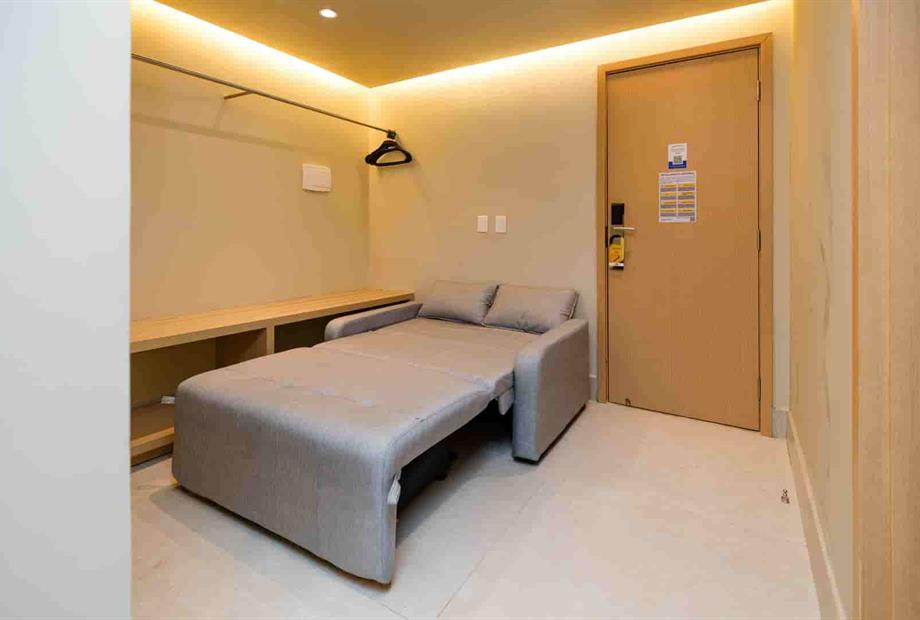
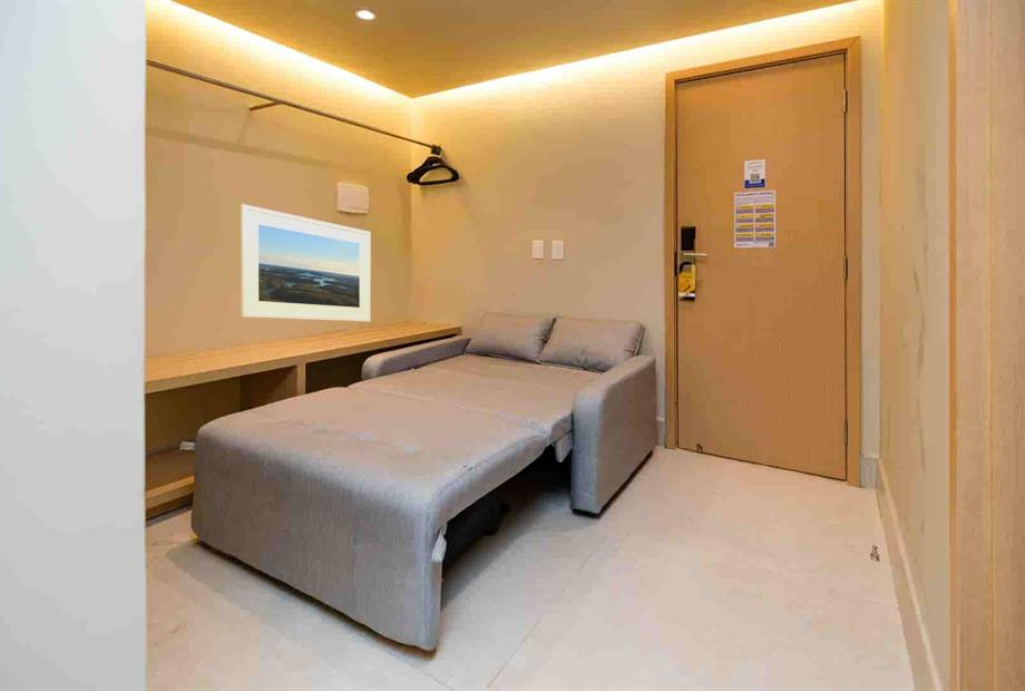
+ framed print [240,203,372,323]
